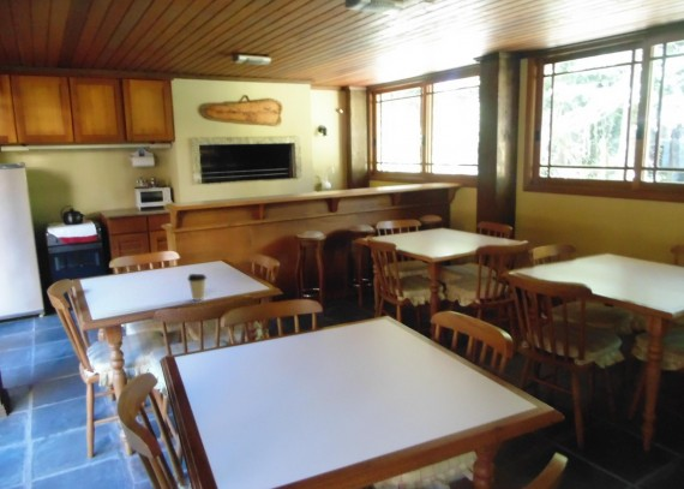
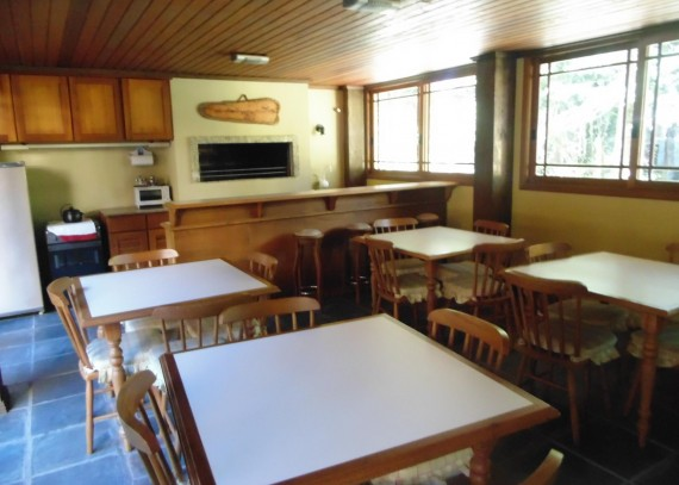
- coffee cup [186,273,208,302]
